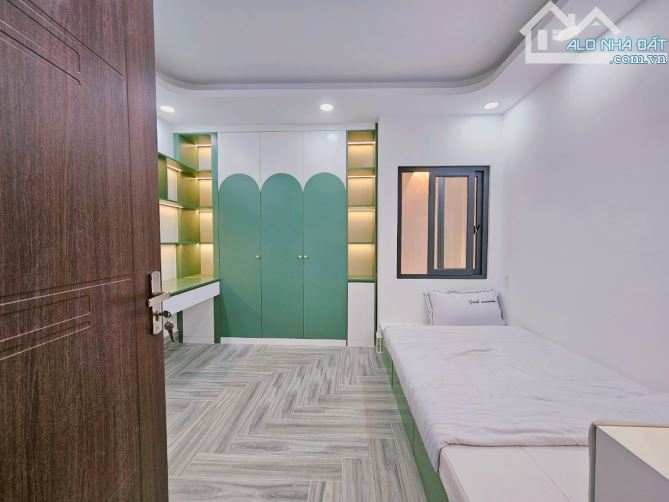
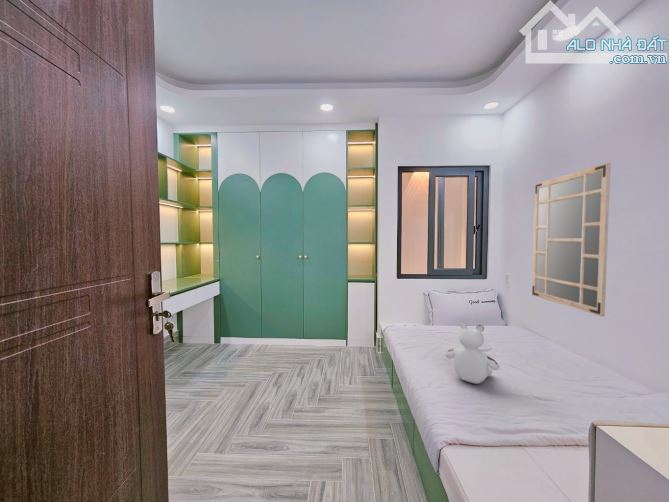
+ stuffed animal [445,321,500,385]
+ mirror [531,162,612,317]
